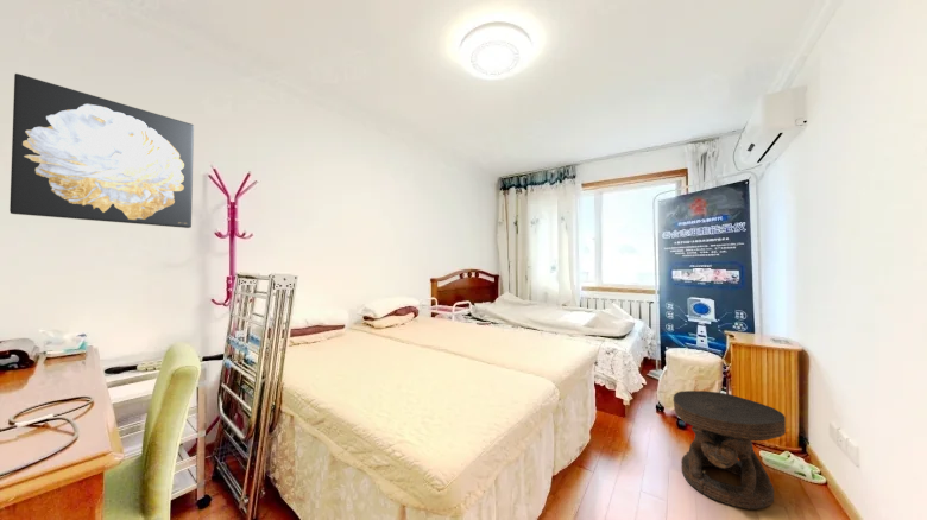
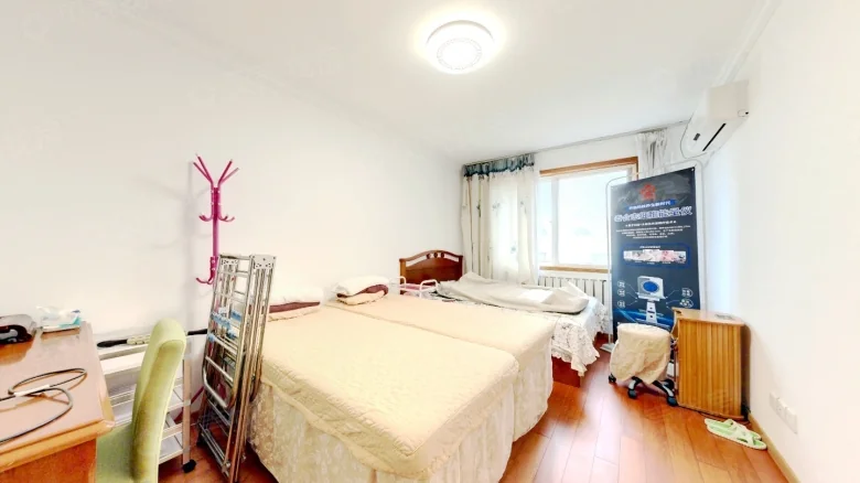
- side table [671,389,787,511]
- wall art [8,72,195,229]
